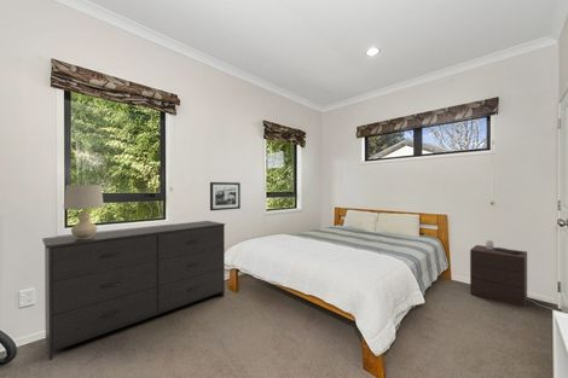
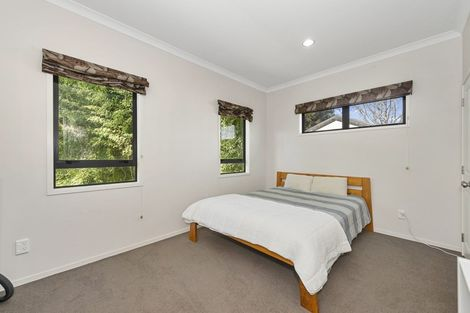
- dresser [41,220,226,361]
- nightstand [469,239,528,308]
- picture frame [209,181,242,211]
- table lamp [62,184,105,239]
